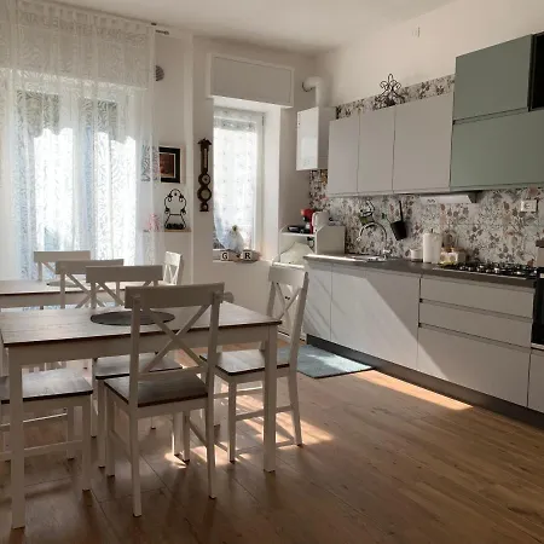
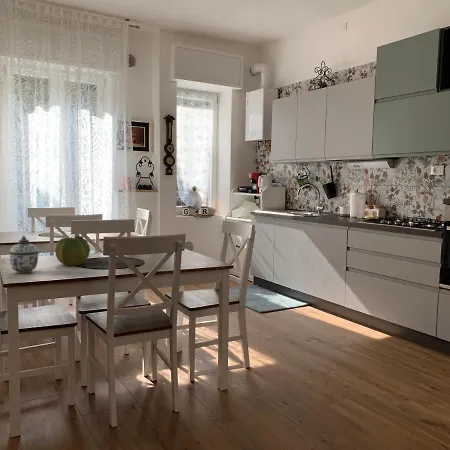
+ cabbage [54,235,91,267]
+ lidded jar [7,235,41,274]
